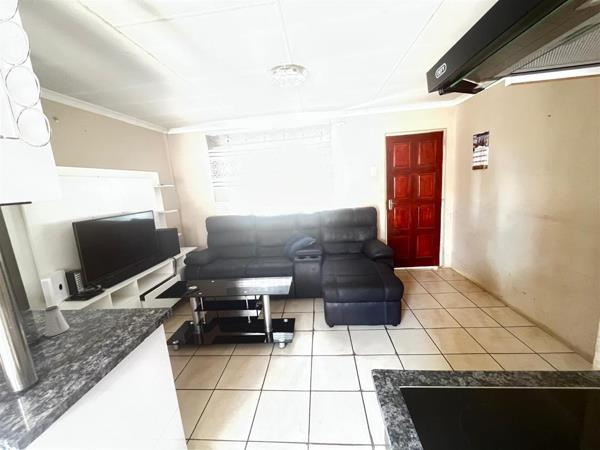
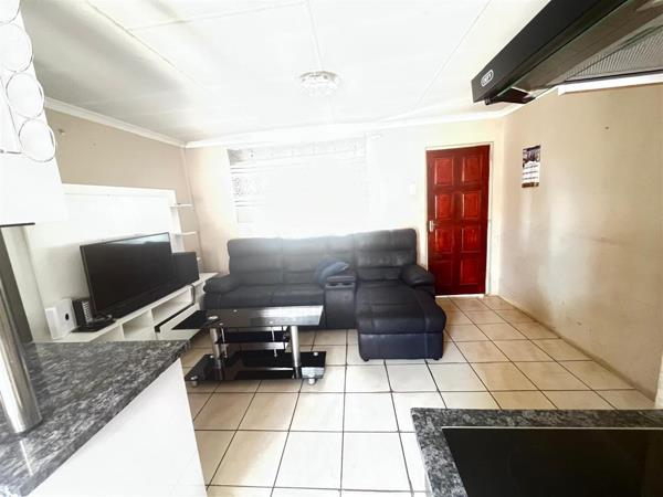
- saltshaker [43,305,71,337]
